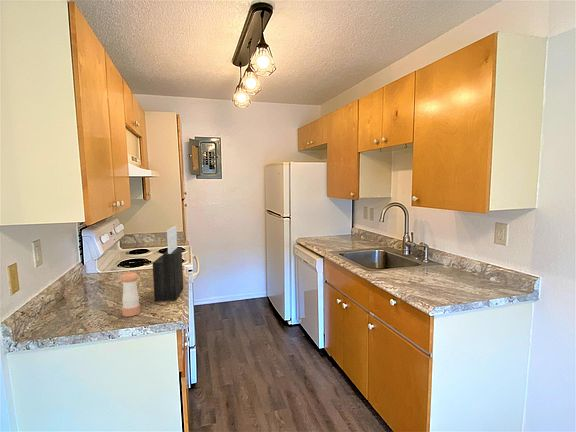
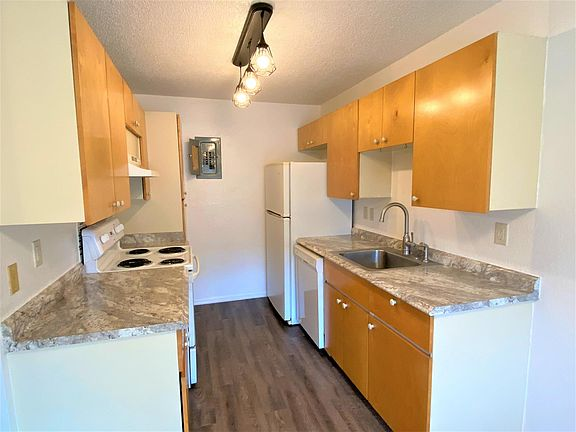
- knife block [152,225,184,302]
- pepper shaker [120,270,141,317]
